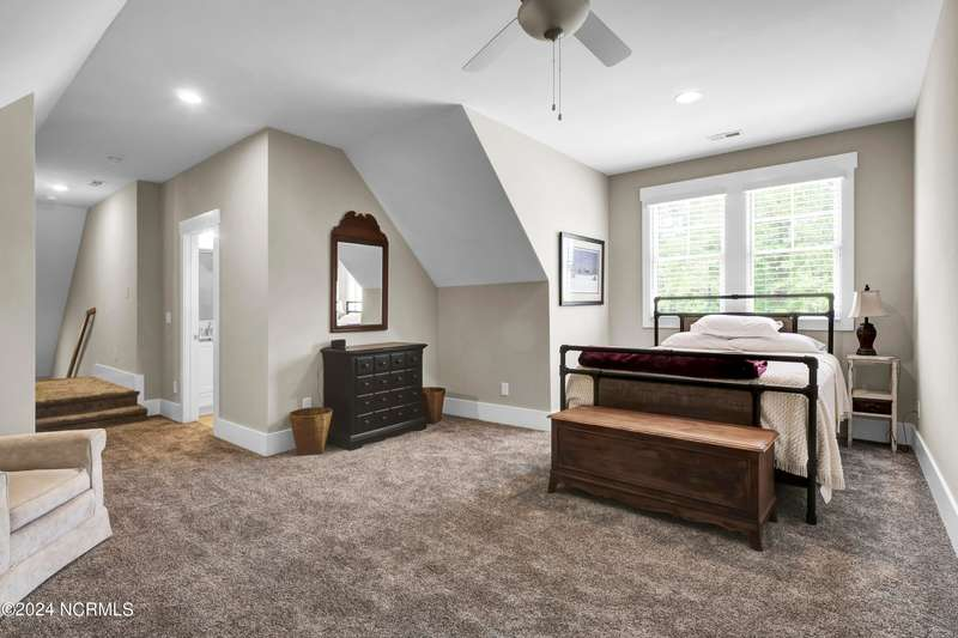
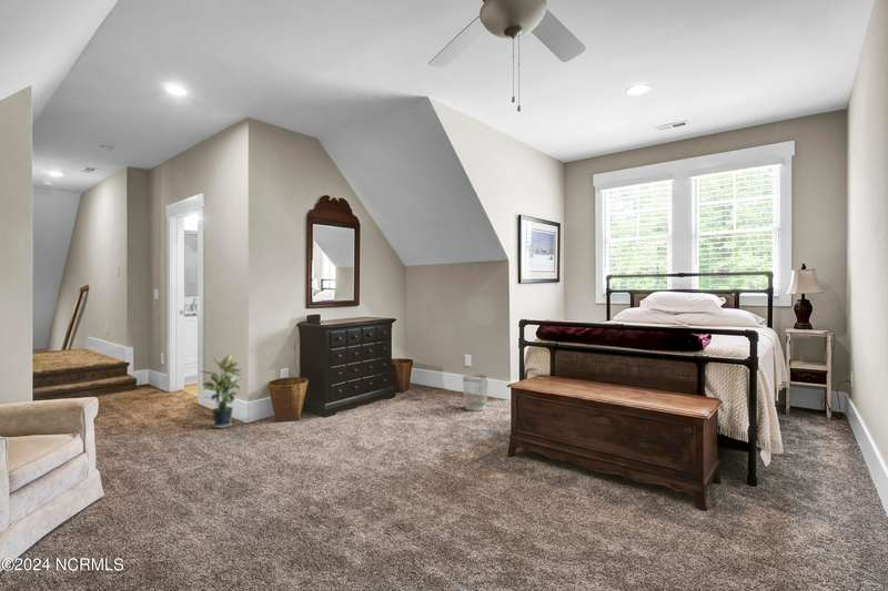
+ potted plant [200,353,242,429]
+ wastebasket [462,374,490,412]
